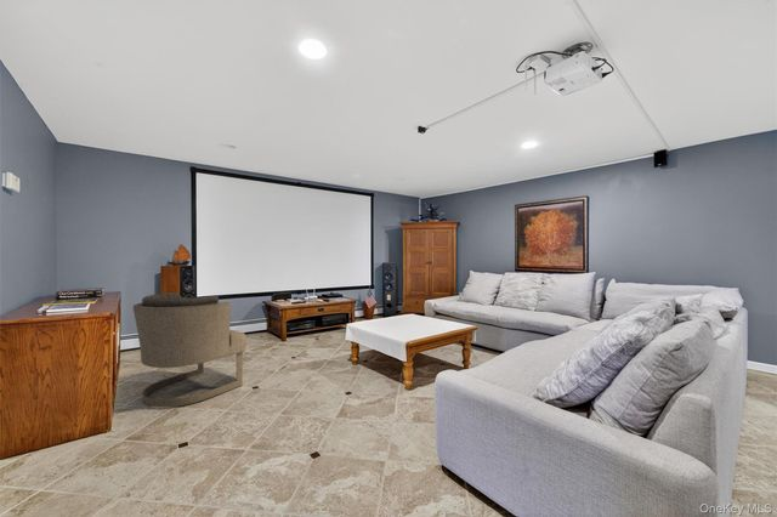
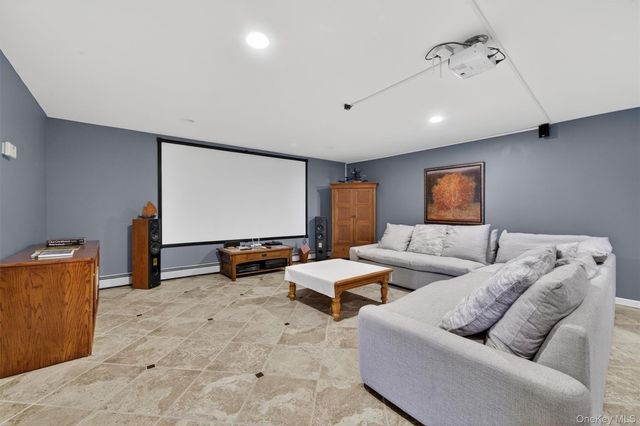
- armchair [132,291,248,408]
